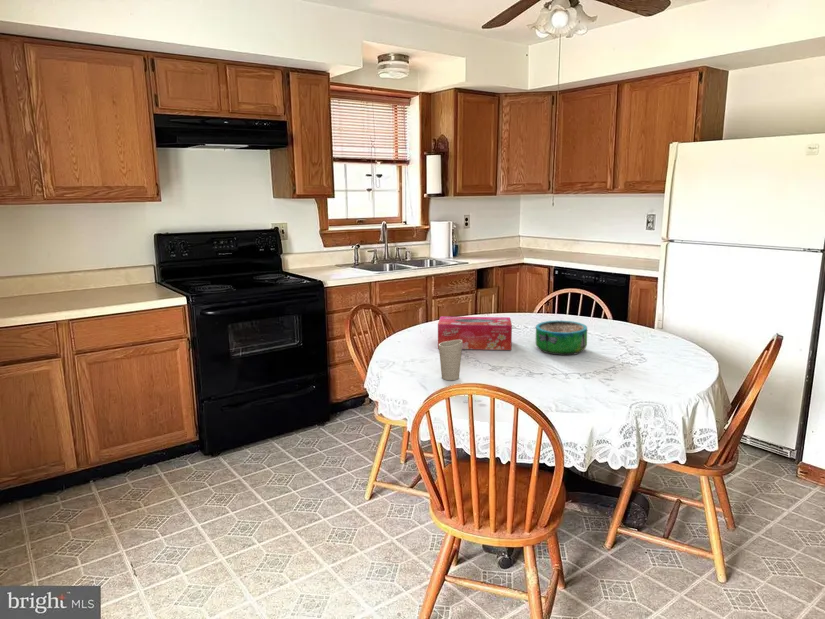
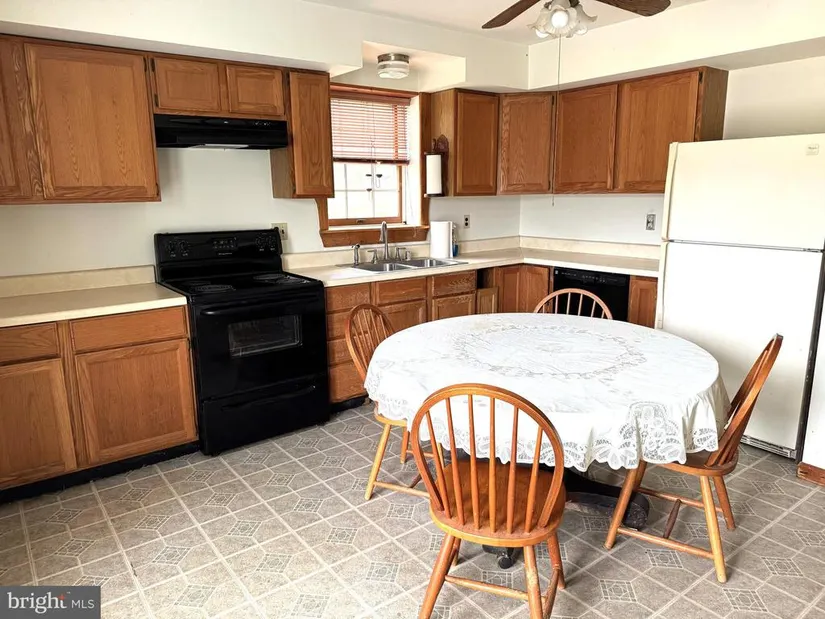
- decorative bowl [535,319,588,356]
- tissue box [437,316,513,351]
- cup [438,340,463,381]
